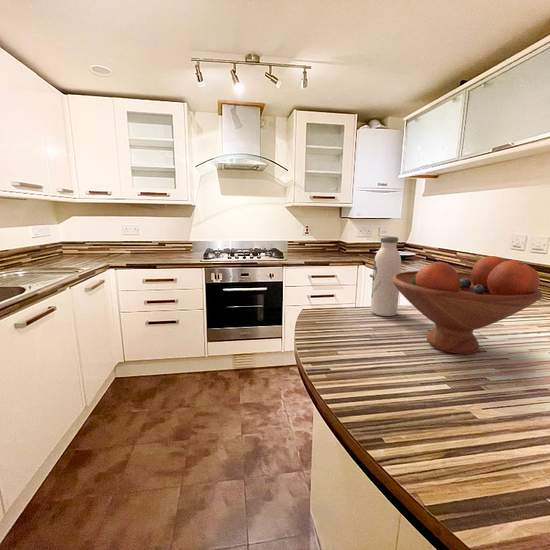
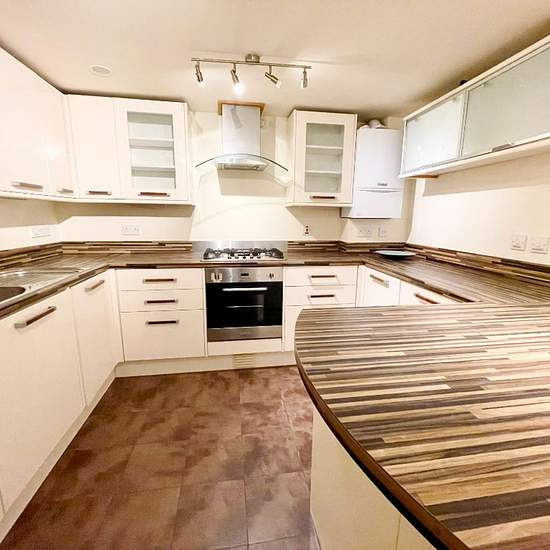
- fruit bowl [391,255,543,355]
- water bottle [370,235,402,317]
